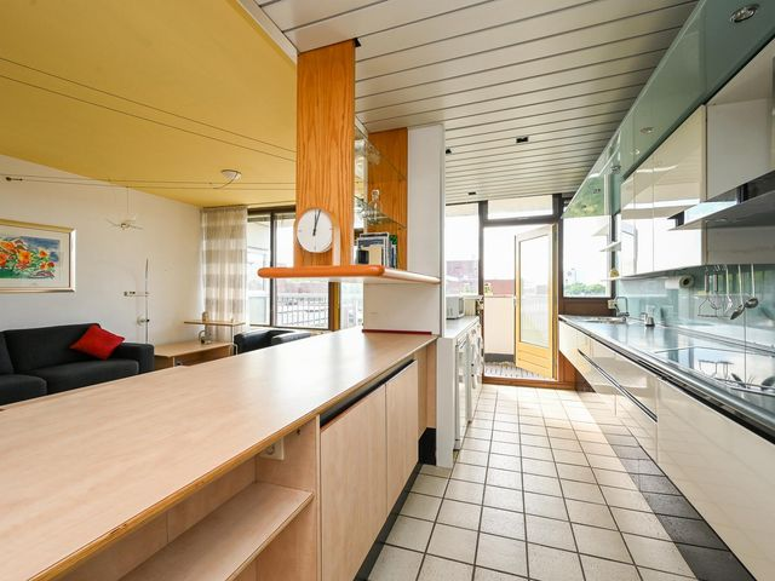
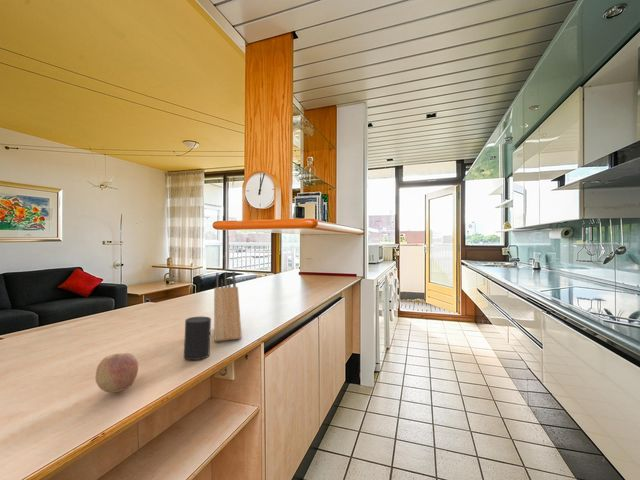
+ knife block [213,270,243,343]
+ cup [183,316,212,361]
+ fruit [95,352,139,393]
